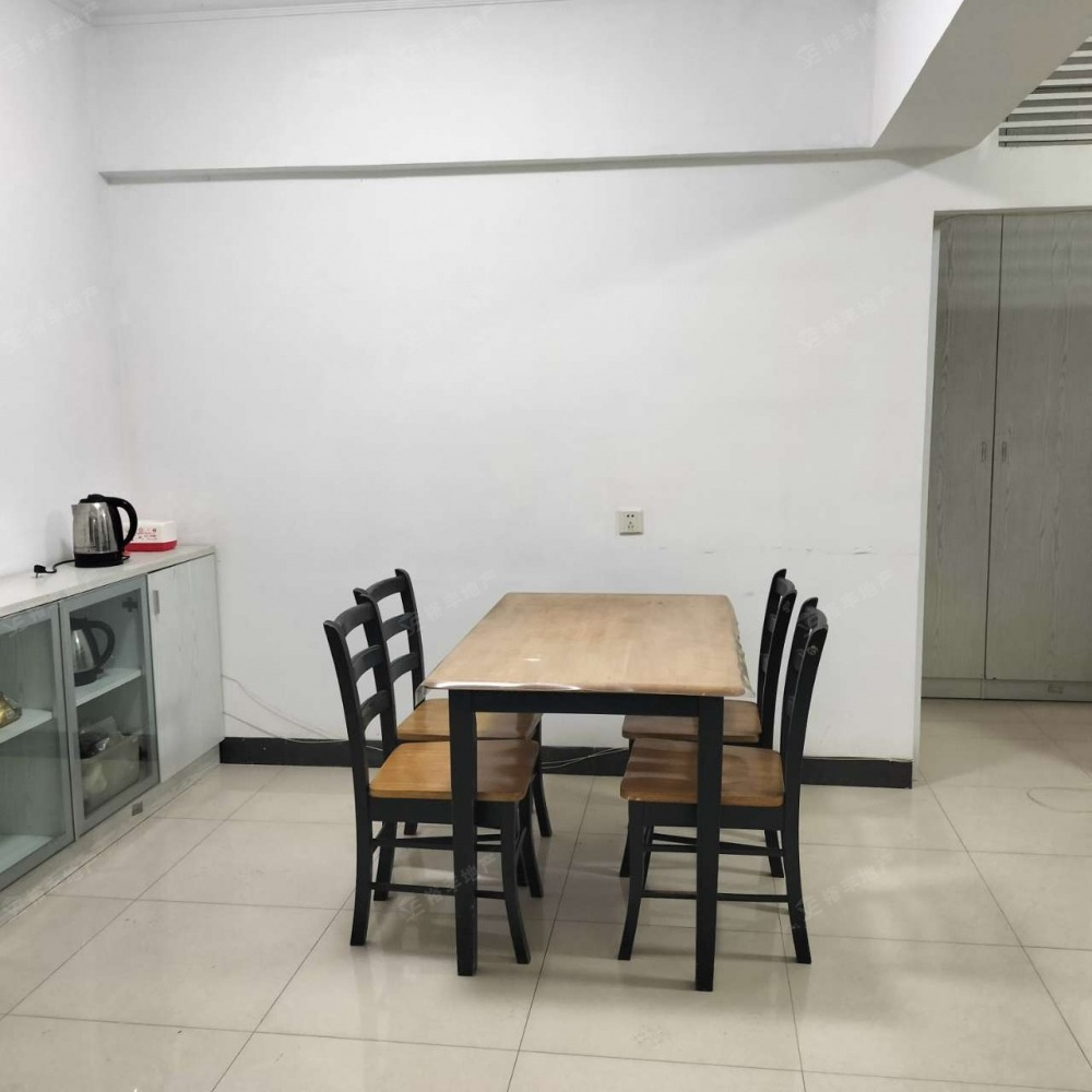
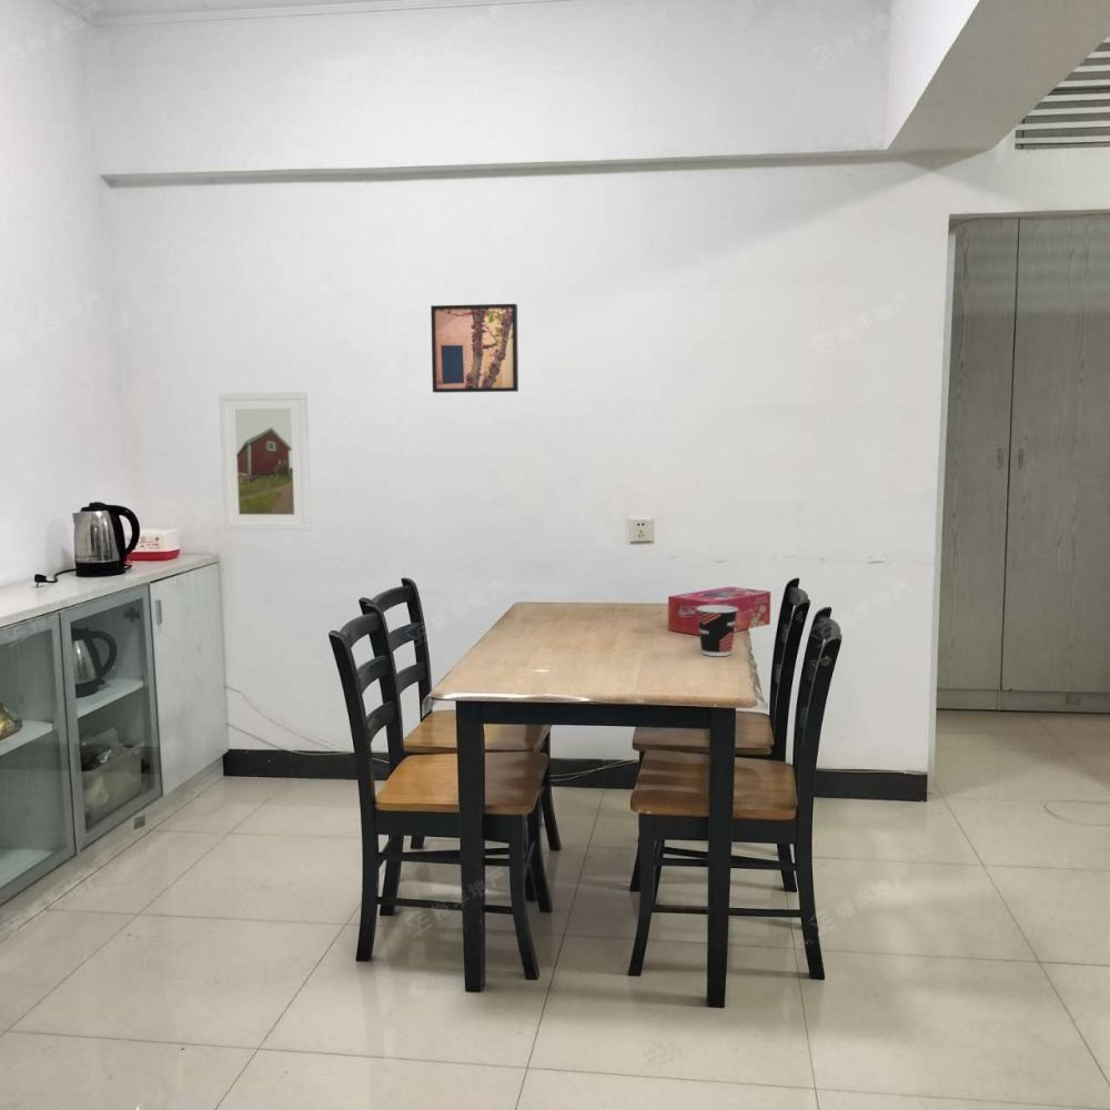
+ wall art [430,303,519,394]
+ cup [696,605,737,657]
+ tissue box [667,586,771,636]
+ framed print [218,391,312,532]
